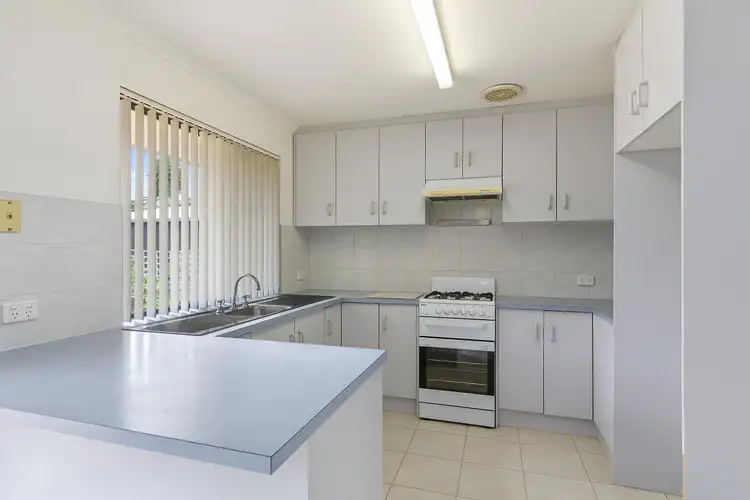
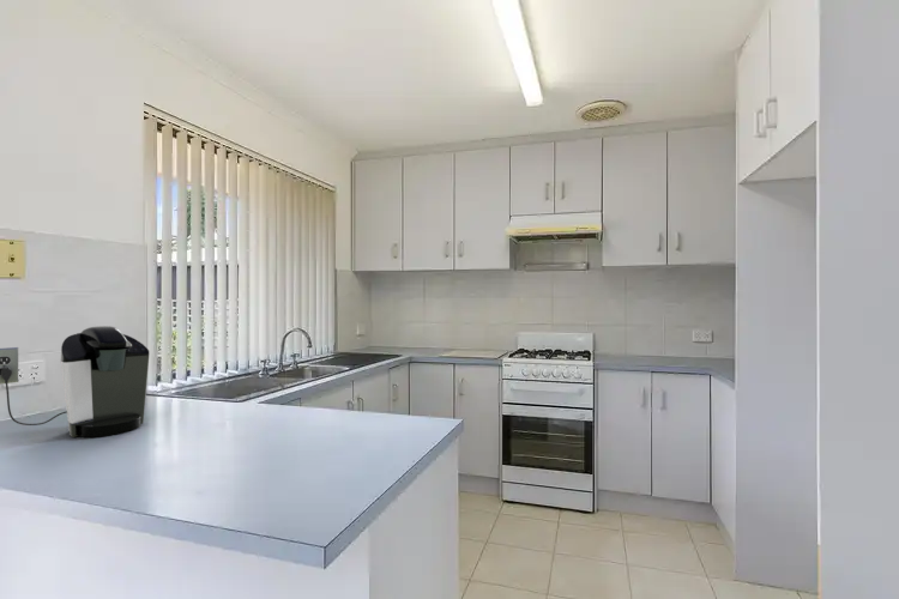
+ coffee maker [0,325,151,438]
